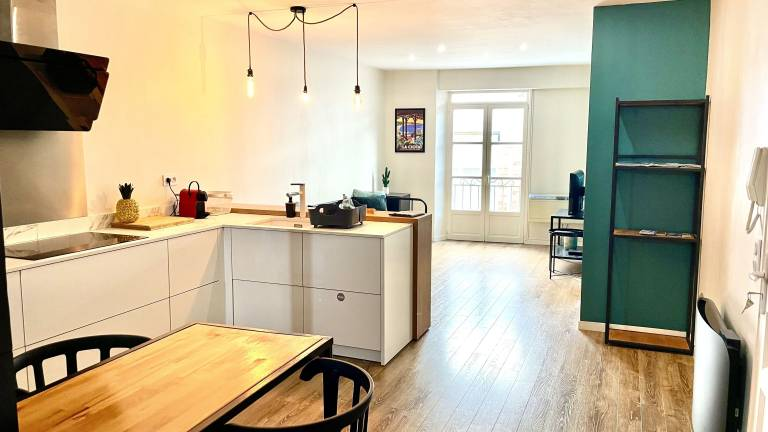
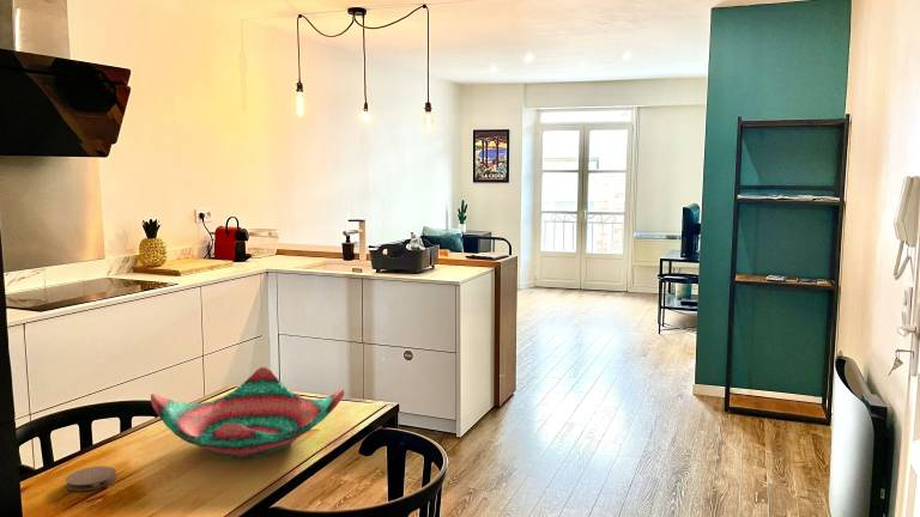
+ decorative bowl [150,366,345,460]
+ coaster [65,466,117,492]
